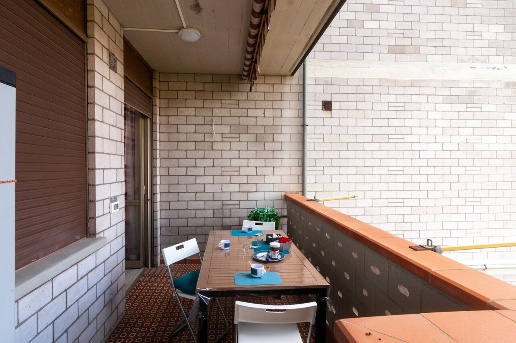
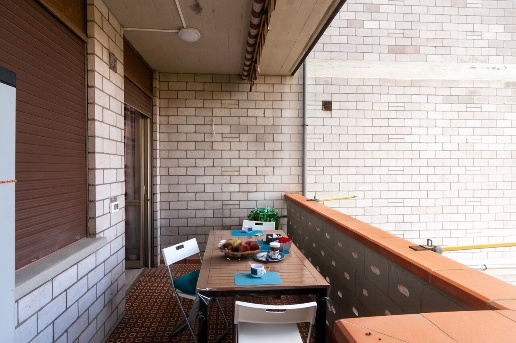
+ fruit basket [217,238,262,260]
